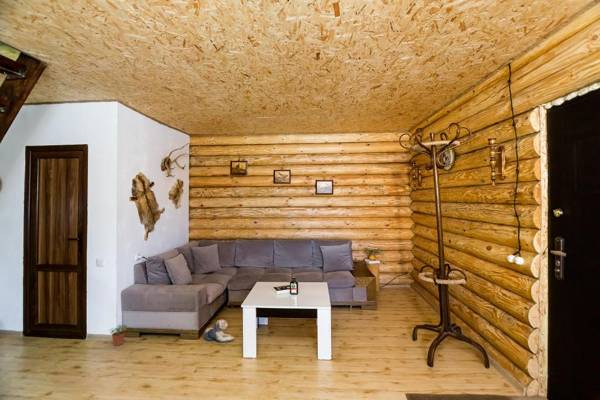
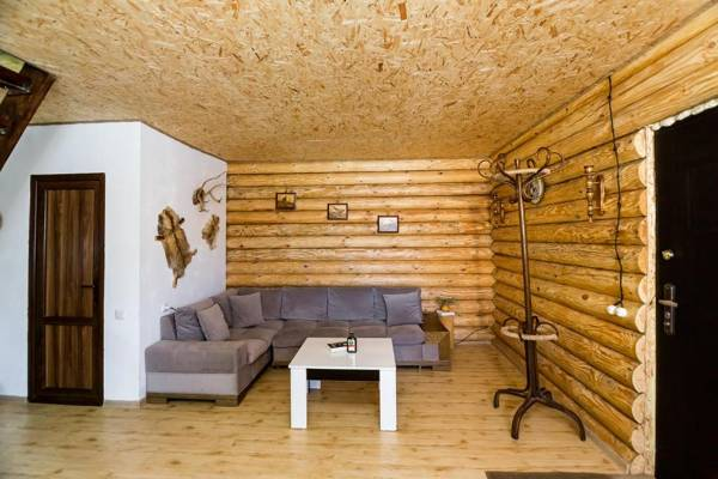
- plush toy [203,318,235,343]
- potted plant [108,324,129,347]
